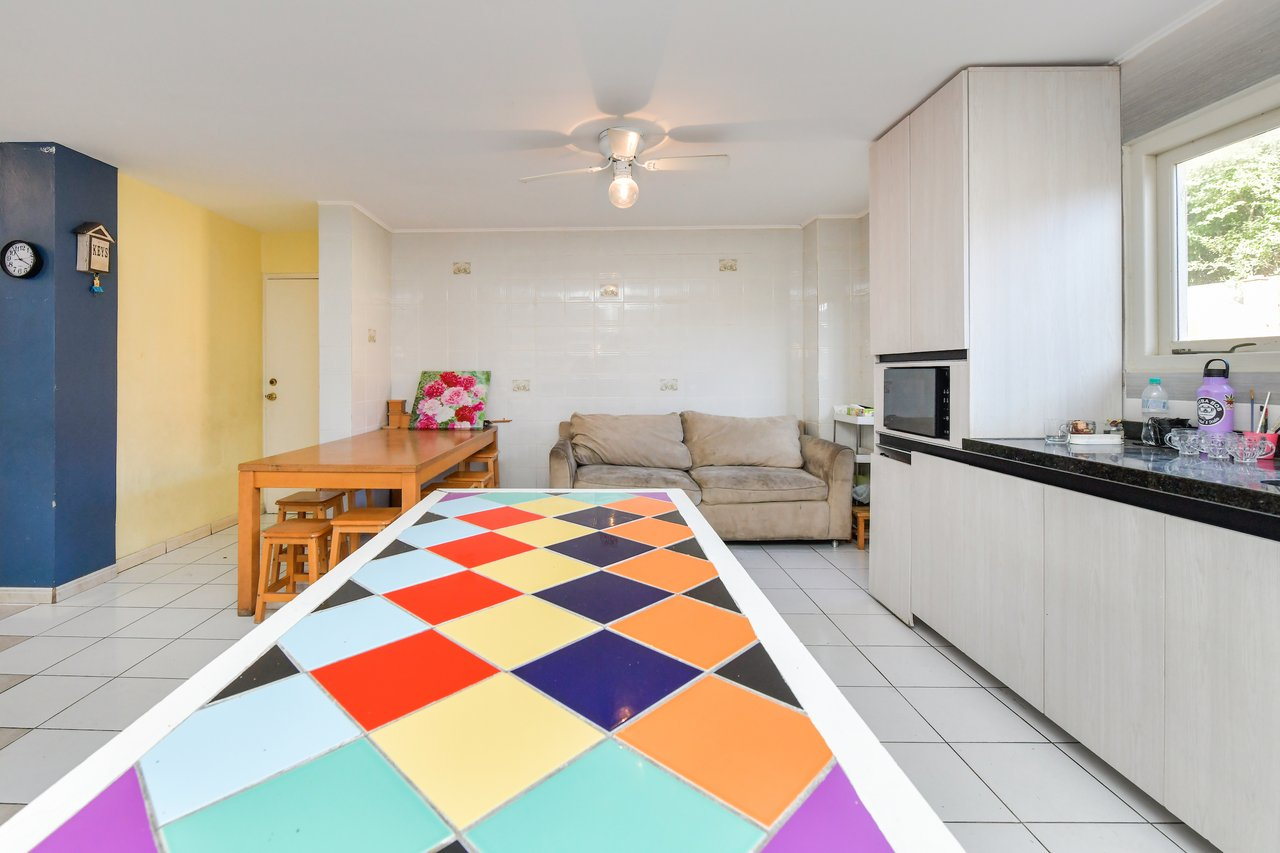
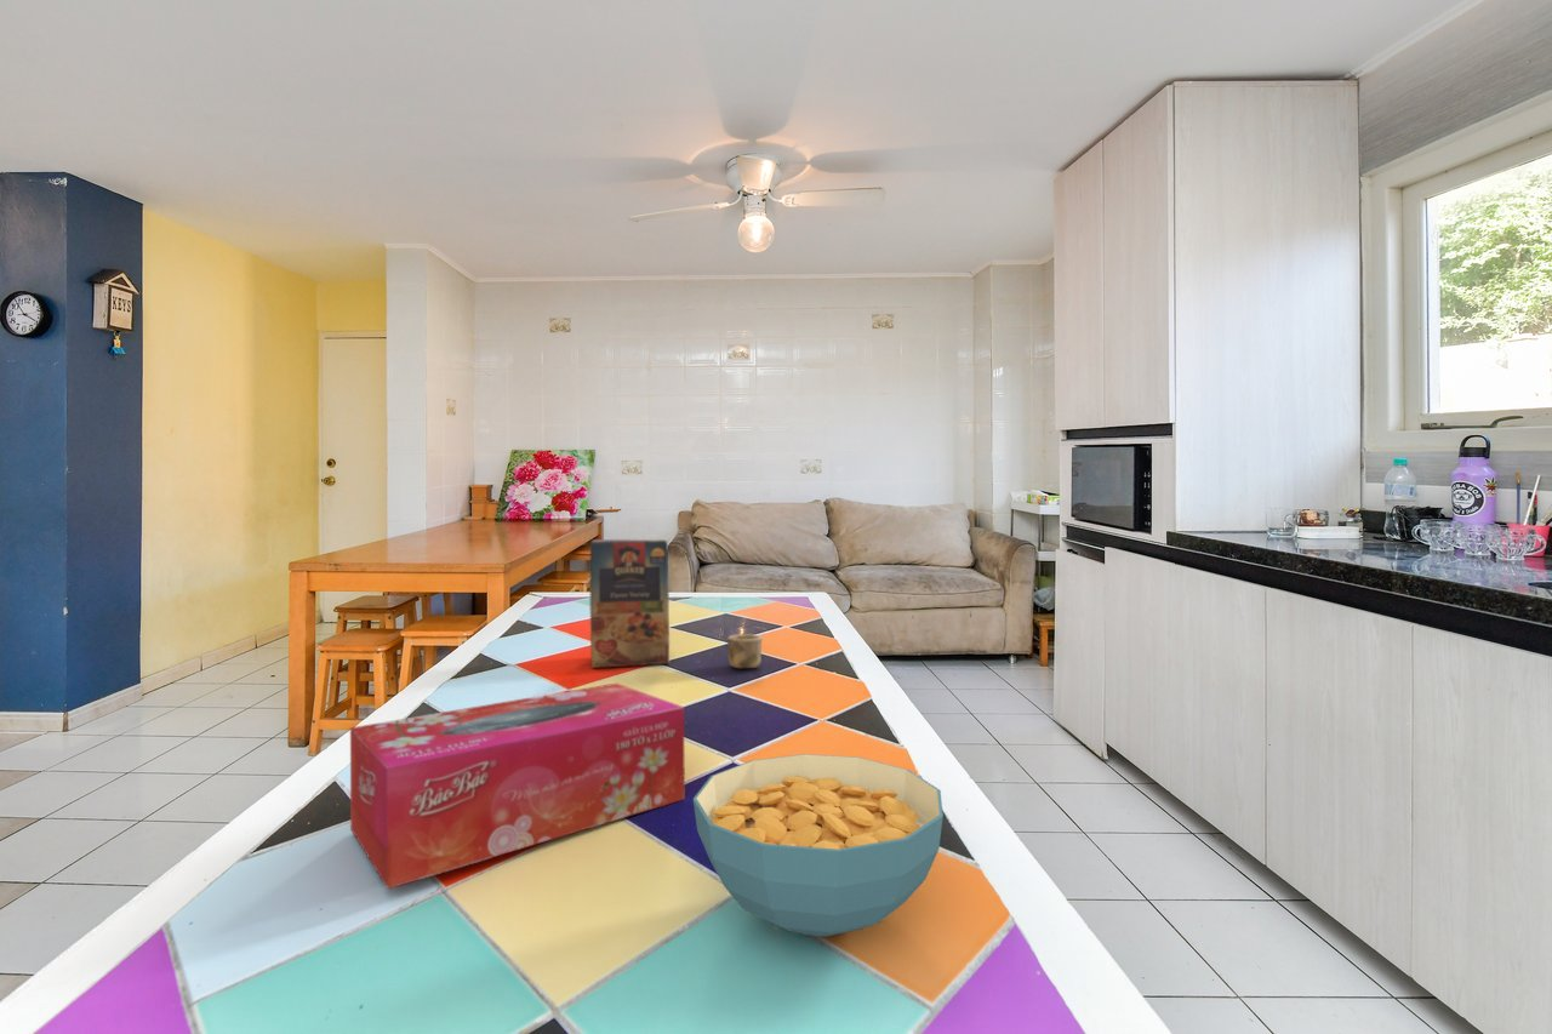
+ tissue box [349,682,686,890]
+ cereal box [588,537,764,669]
+ cereal bowl [692,753,945,938]
